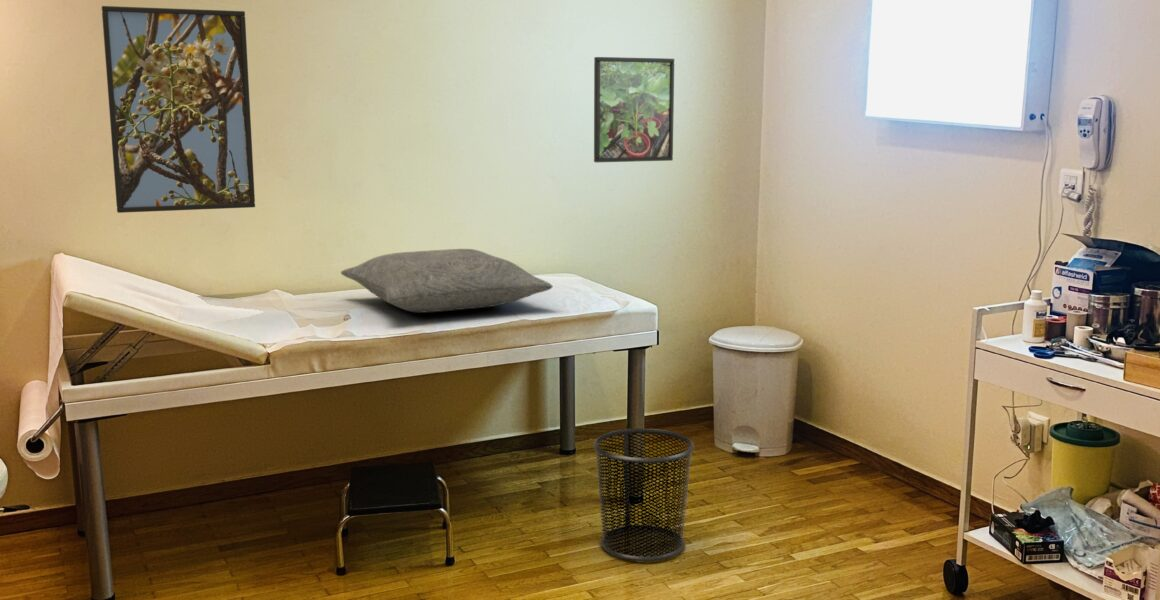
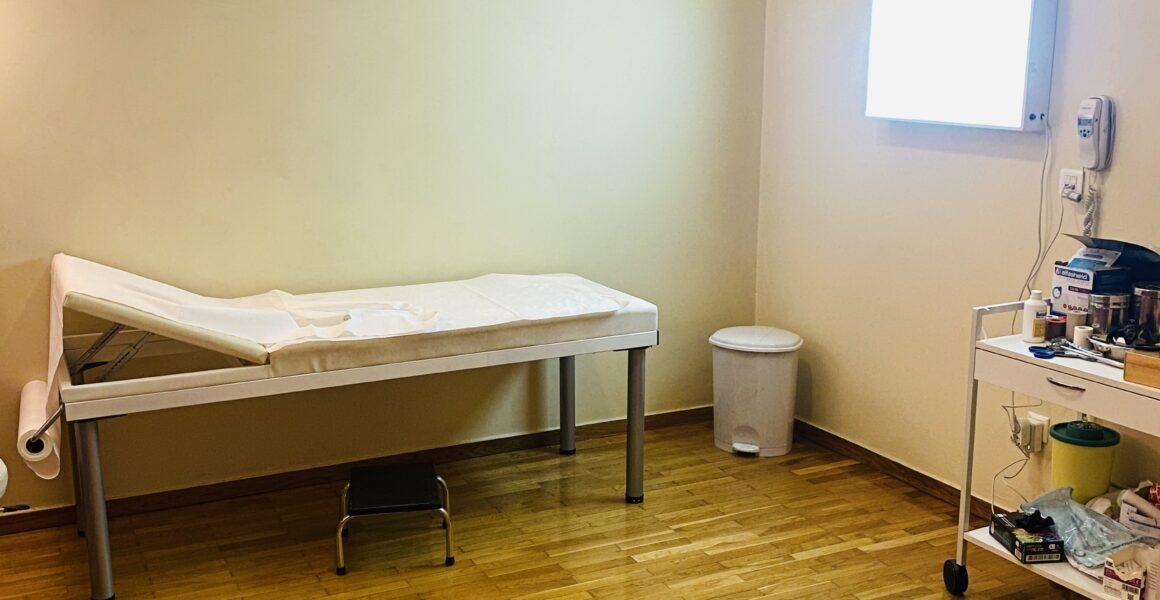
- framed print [593,56,675,163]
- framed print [101,5,256,214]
- waste bin [592,427,695,562]
- pillow [340,248,553,314]
